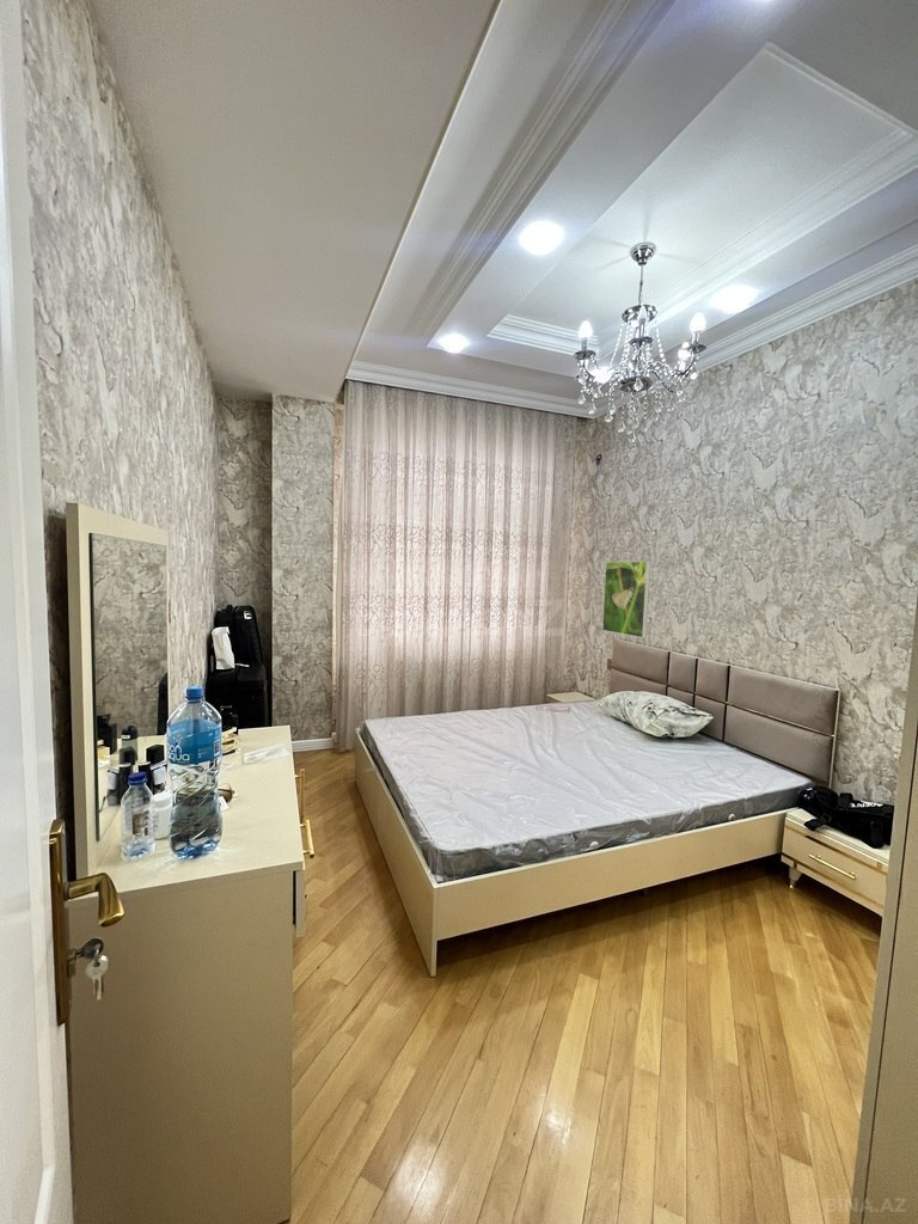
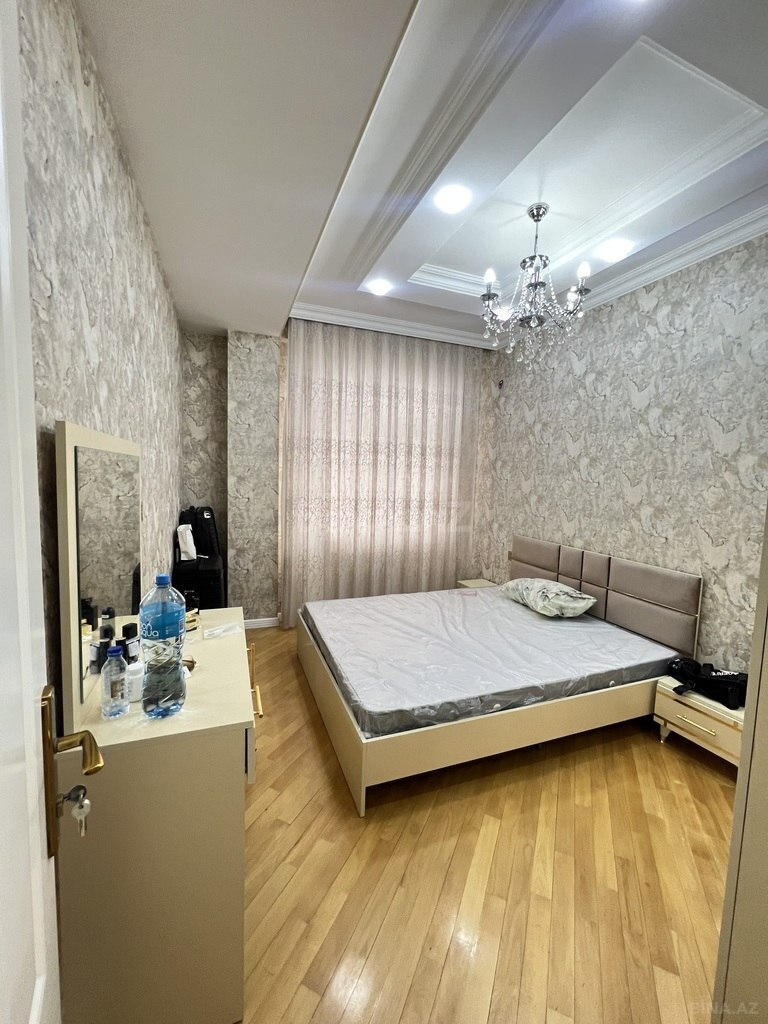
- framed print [601,561,651,639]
